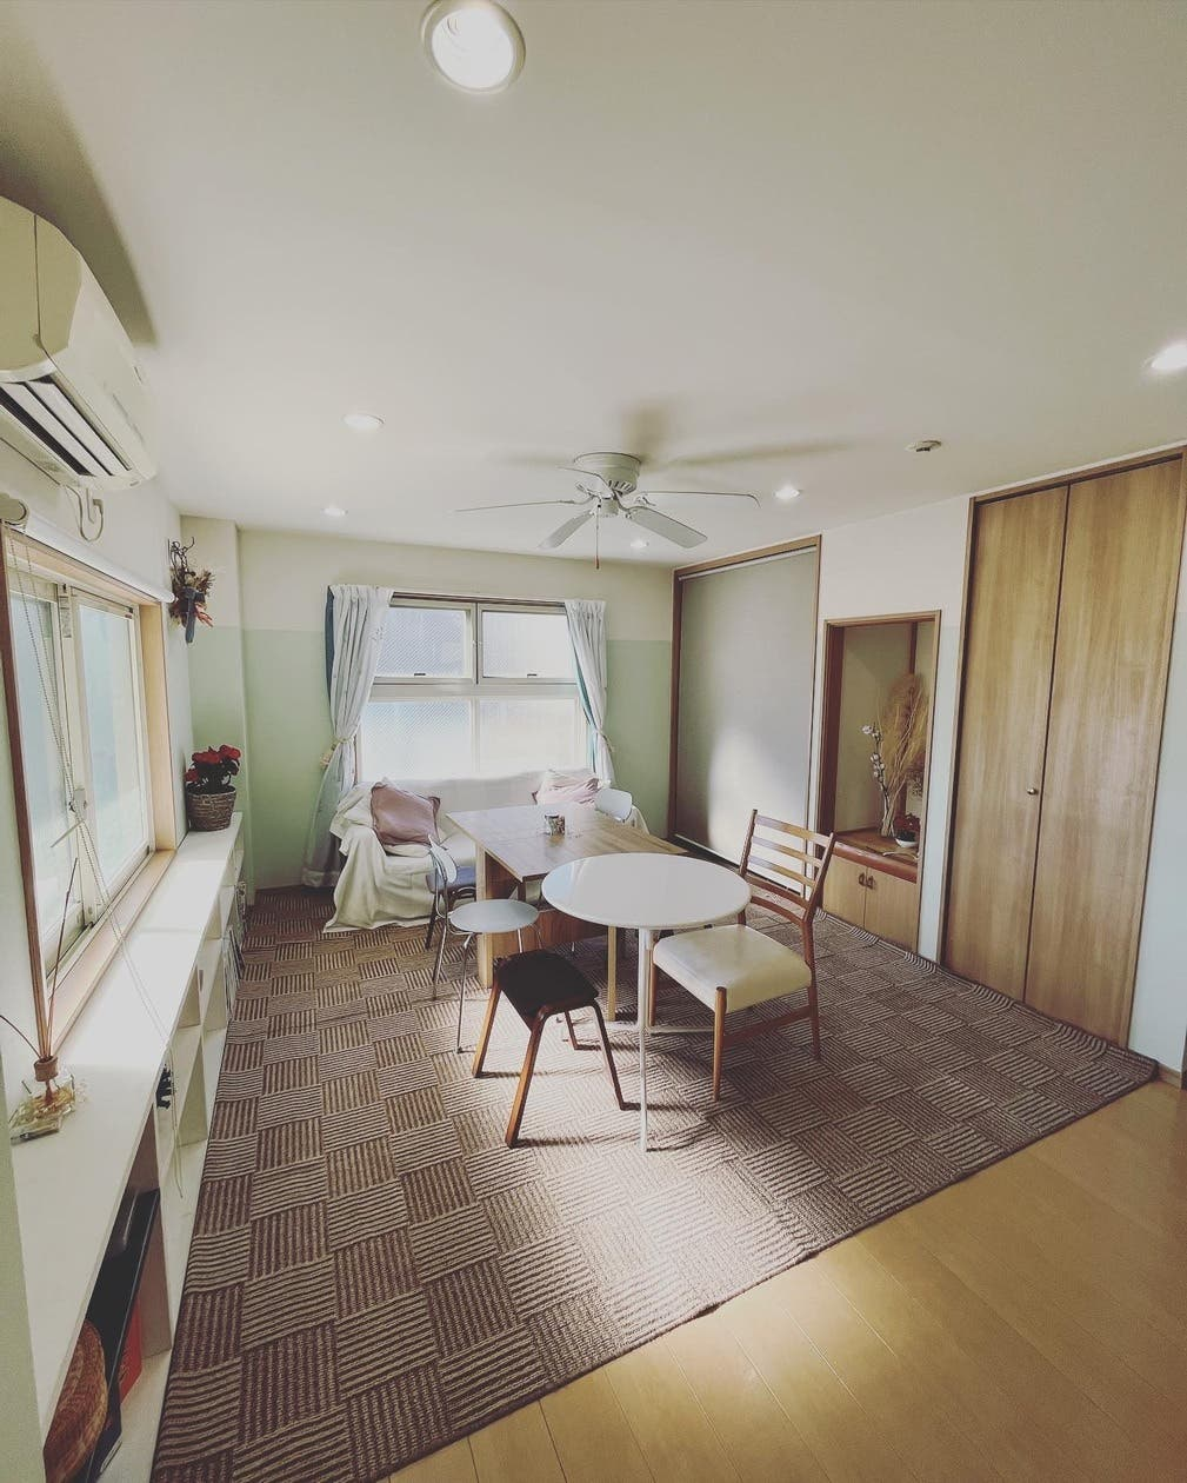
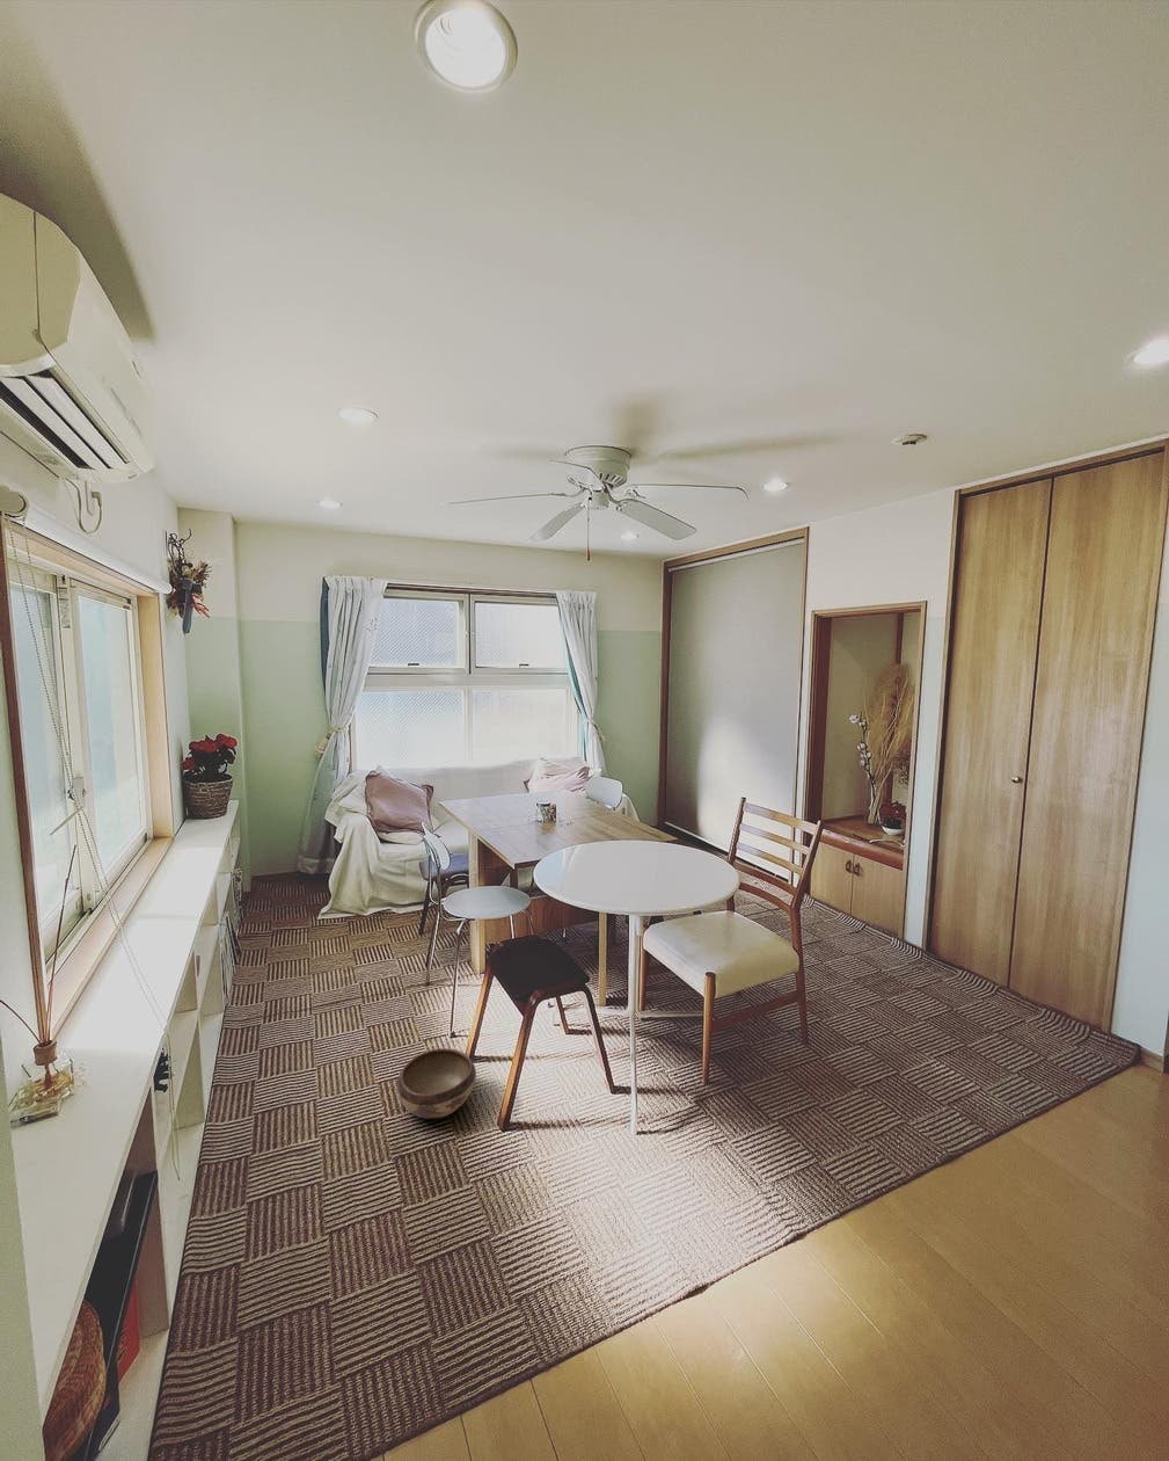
+ decorative bowl [395,1047,477,1120]
